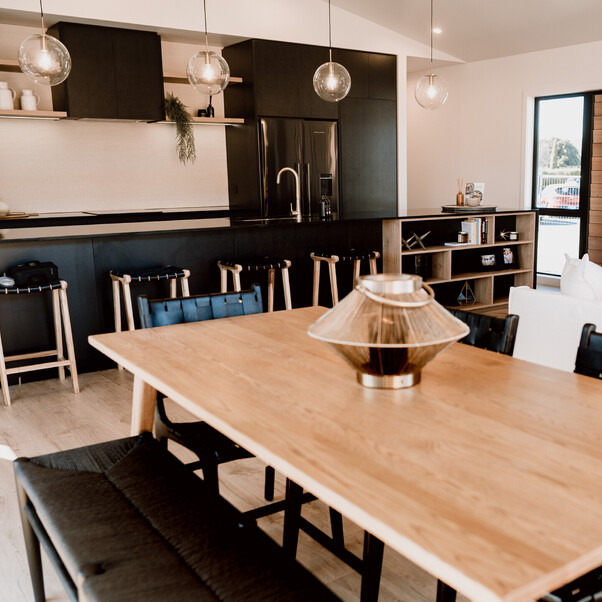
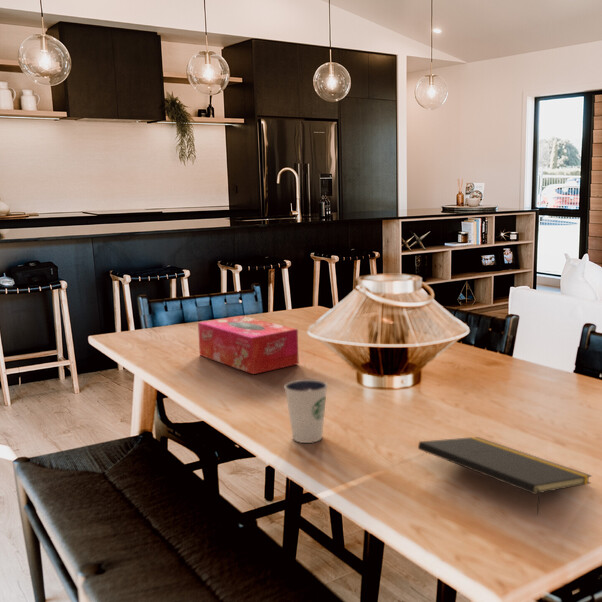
+ notepad [417,436,593,516]
+ dixie cup [283,378,329,444]
+ tissue box [197,315,300,375]
